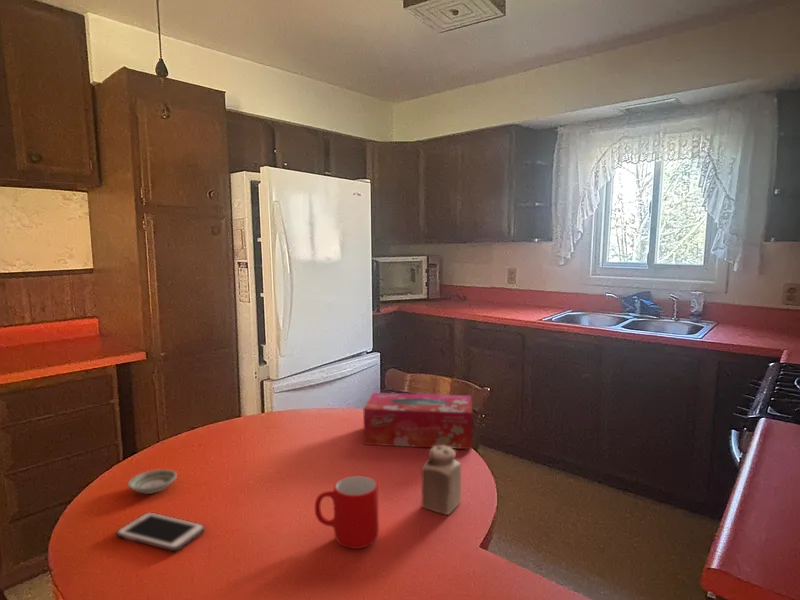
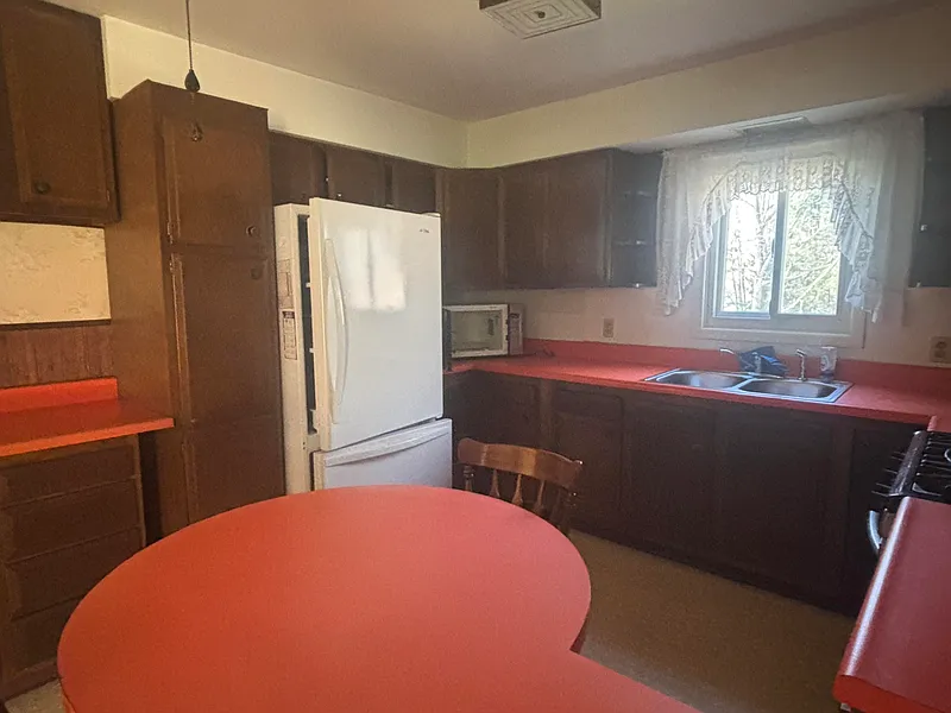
- saucer [127,468,178,495]
- cell phone [116,511,206,552]
- tissue box [363,392,473,450]
- cup [314,474,380,550]
- salt shaker [421,446,462,516]
